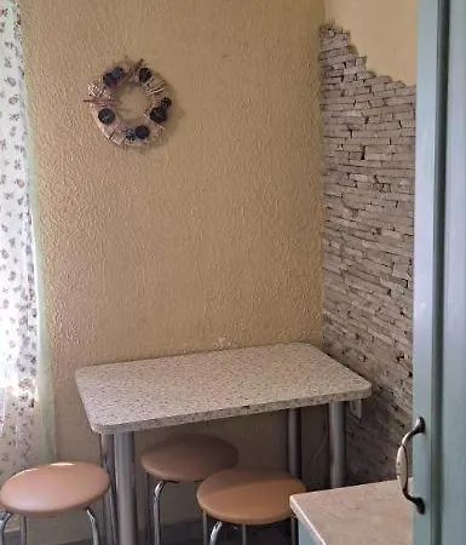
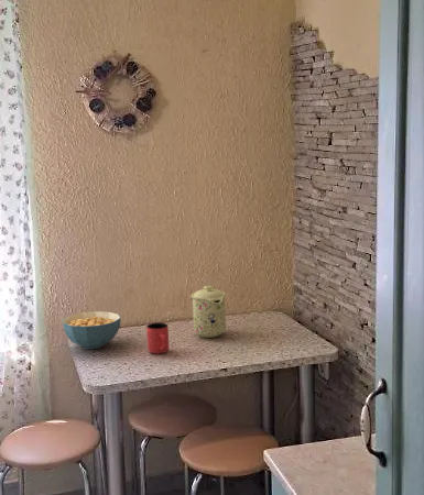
+ cup [145,321,170,354]
+ cereal bowl [62,310,122,350]
+ mug [191,285,227,339]
